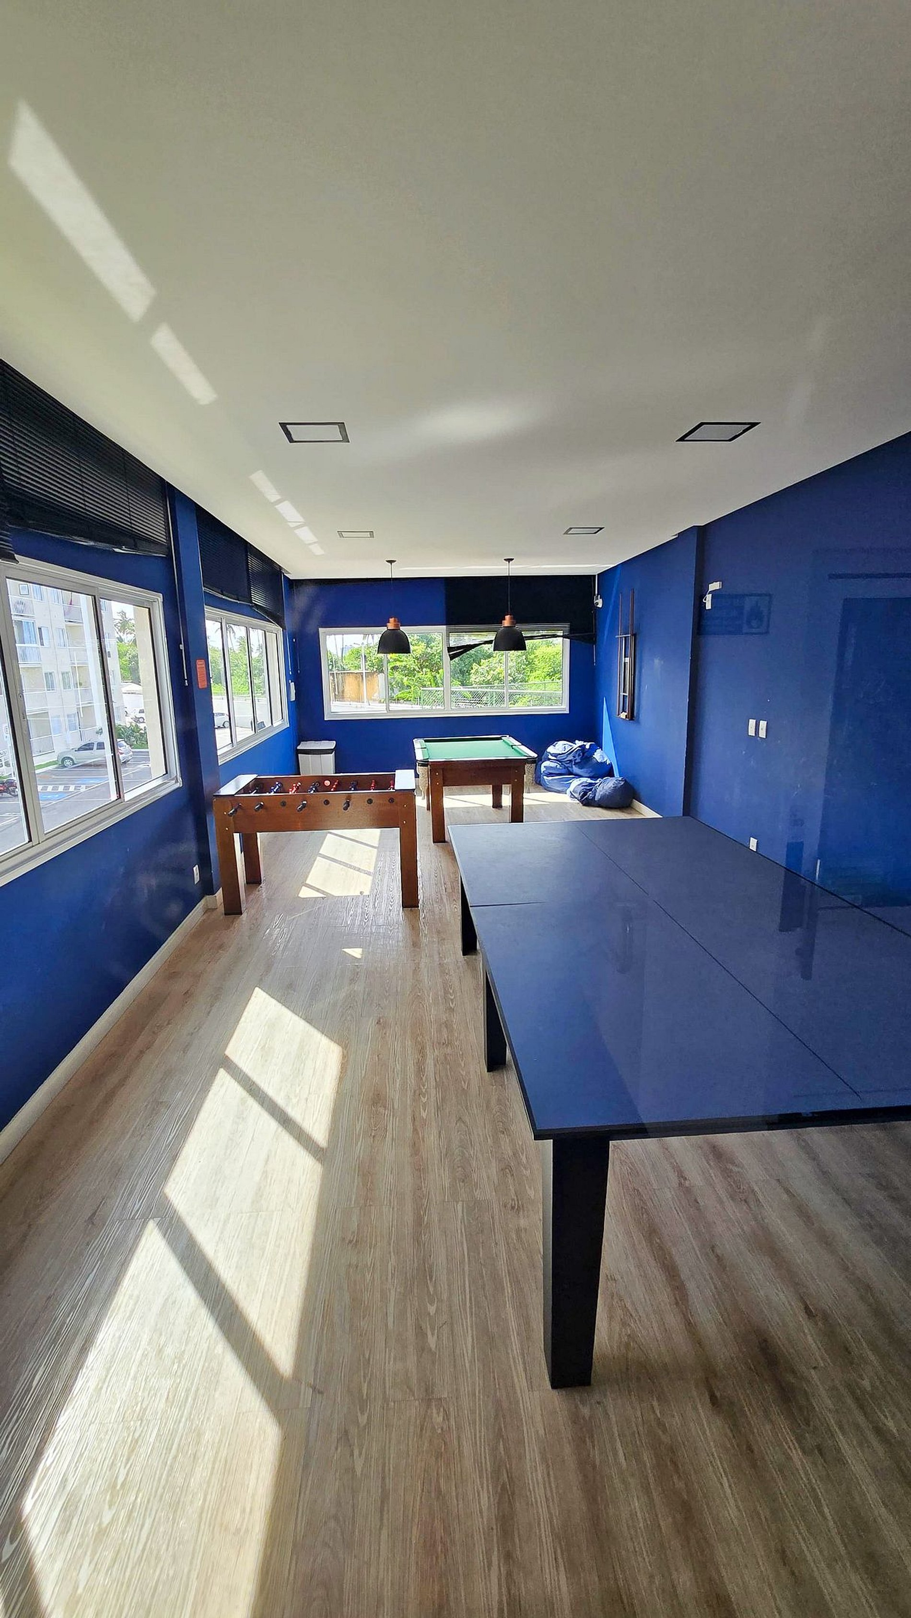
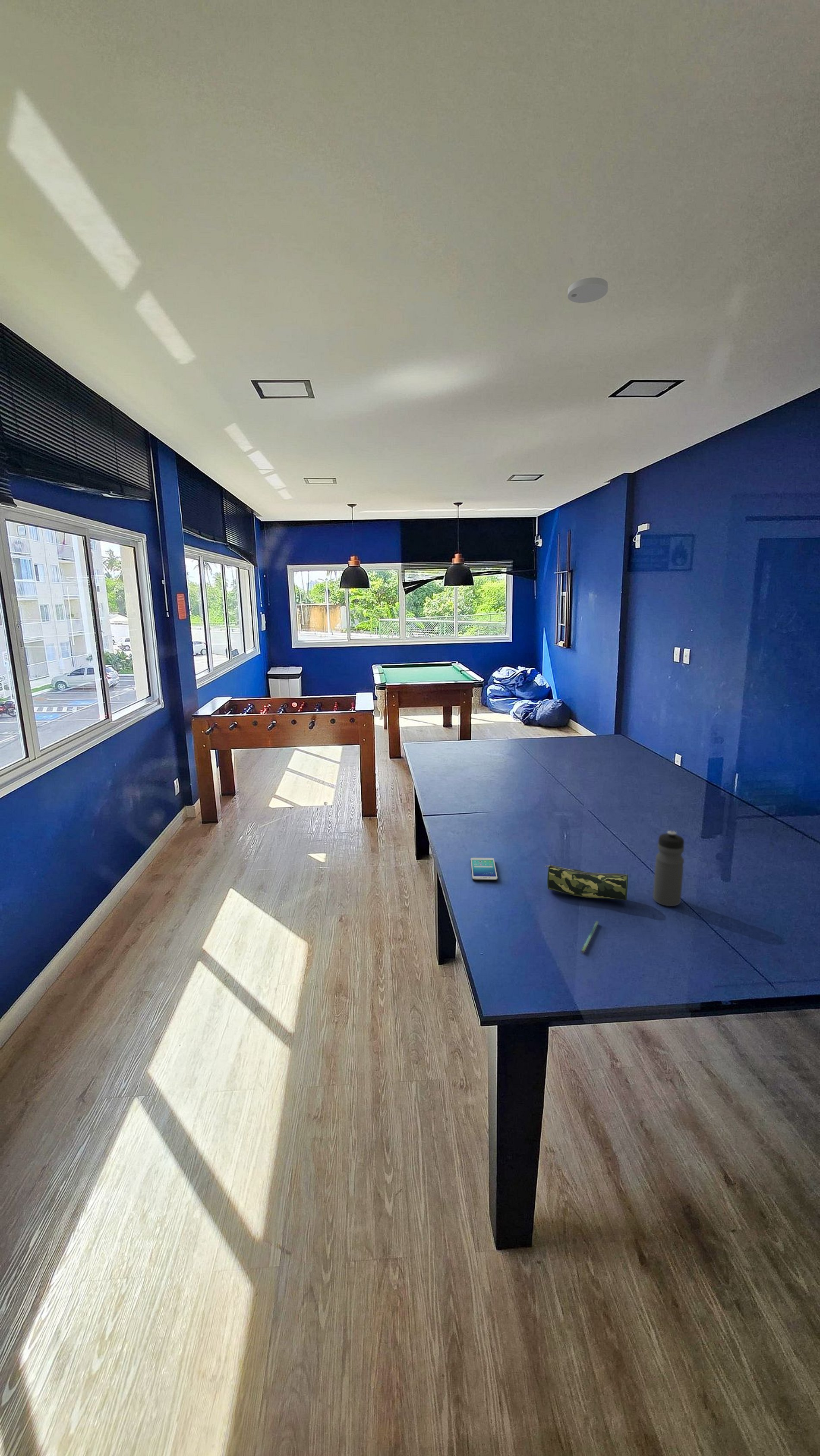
+ pen [581,921,599,953]
+ smoke detector [567,277,608,303]
+ pencil case [544,864,628,901]
+ smartphone [470,857,498,882]
+ water bottle [653,830,684,907]
